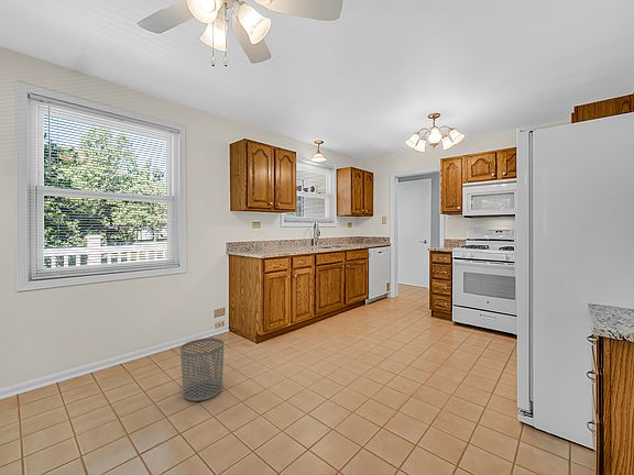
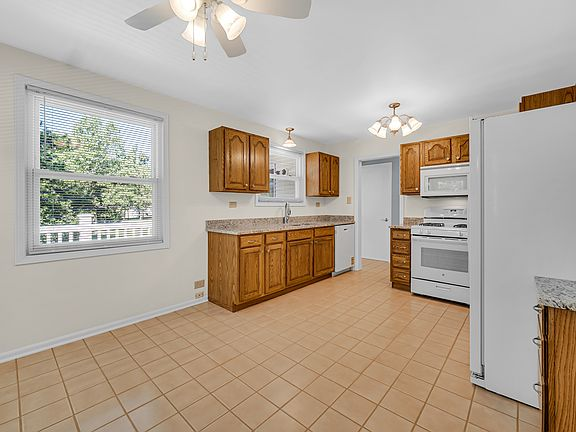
- waste bin [179,338,225,402]
